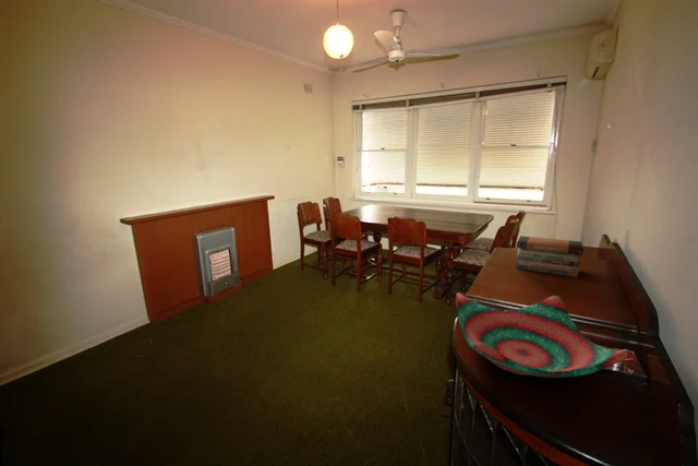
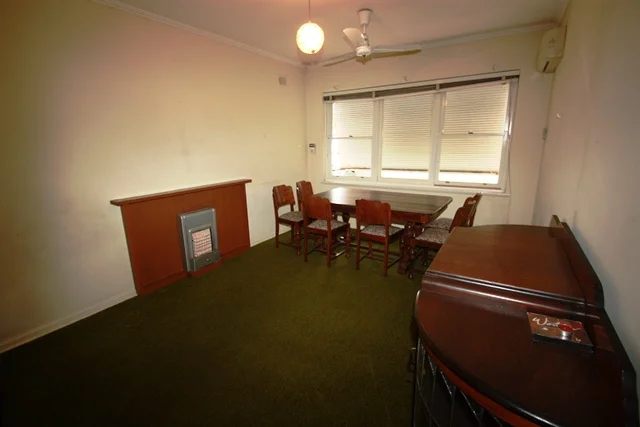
- book stack [515,235,585,278]
- decorative bowl [455,291,629,379]
